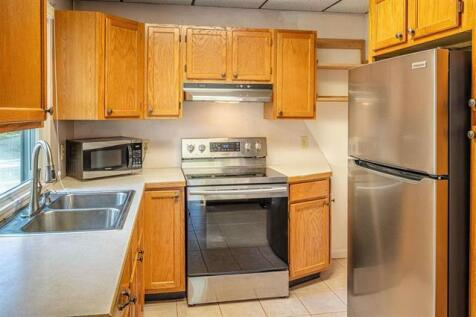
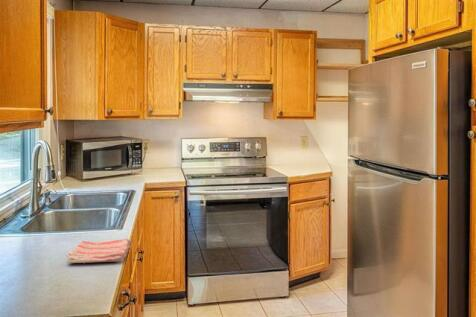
+ dish towel [66,238,132,264]
